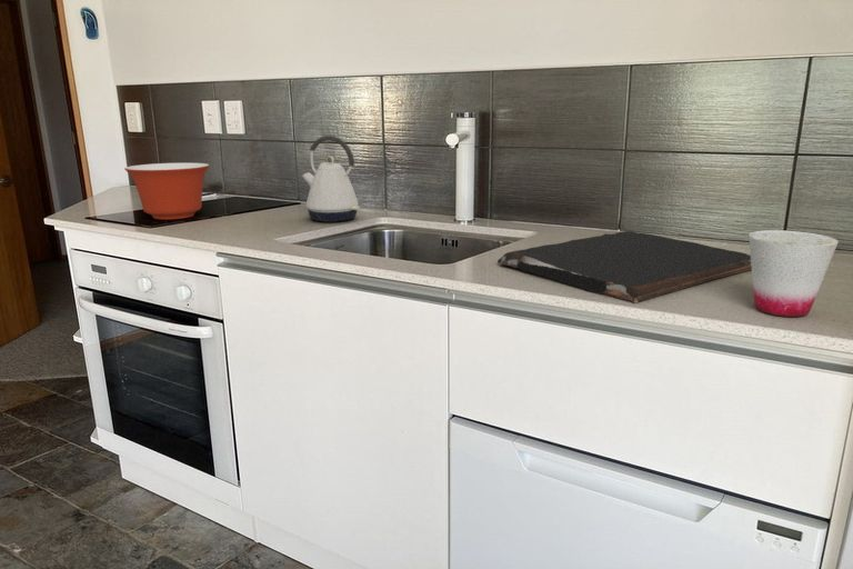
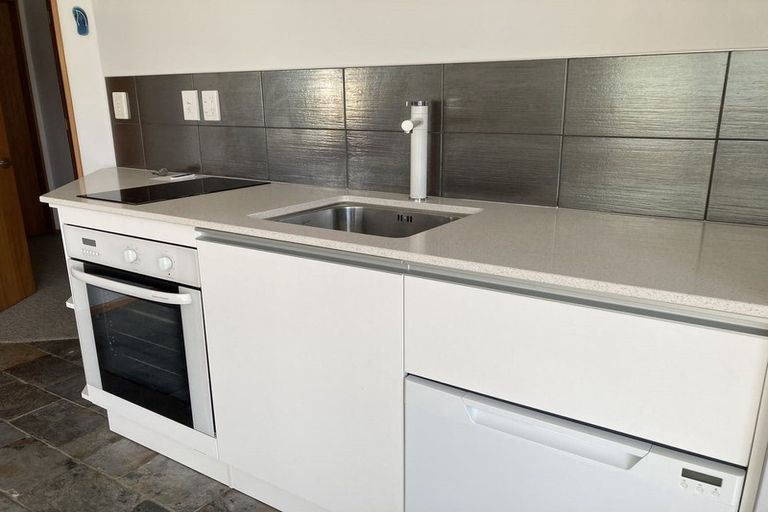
- mixing bowl [123,162,211,220]
- cup [747,229,840,318]
- cutting board [496,230,752,305]
- kettle [301,134,361,223]
